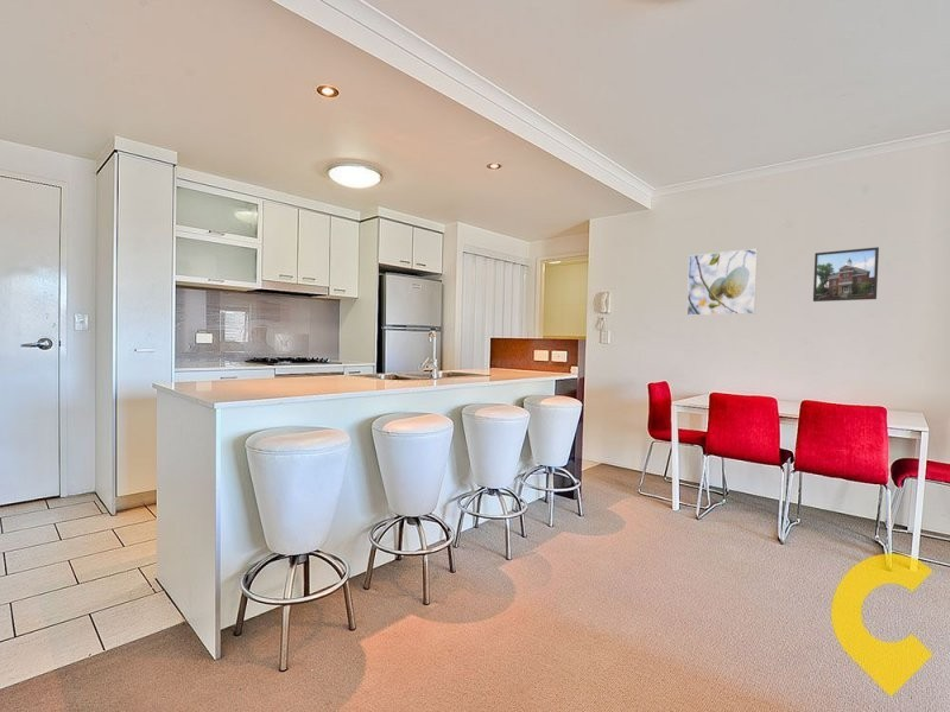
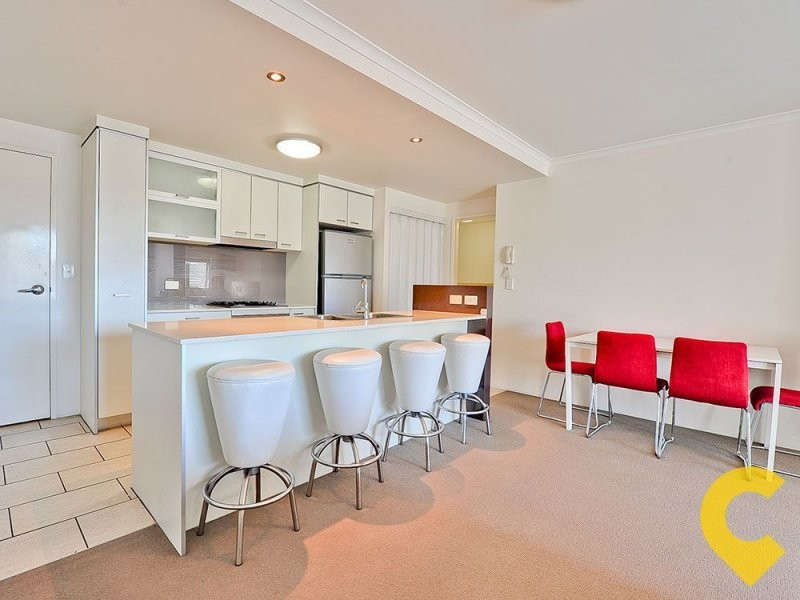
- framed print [686,248,759,317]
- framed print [812,246,880,303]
